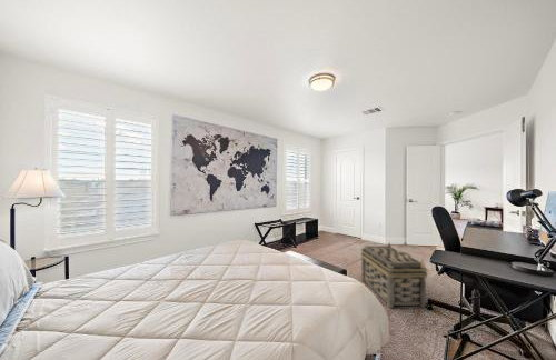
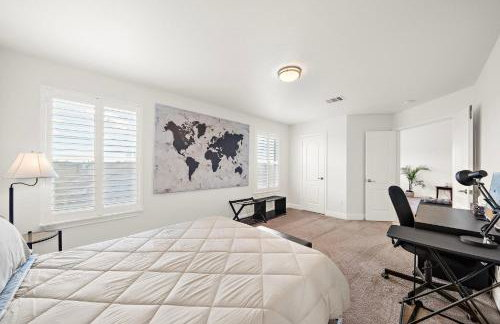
- basket [359,242,429,309]
